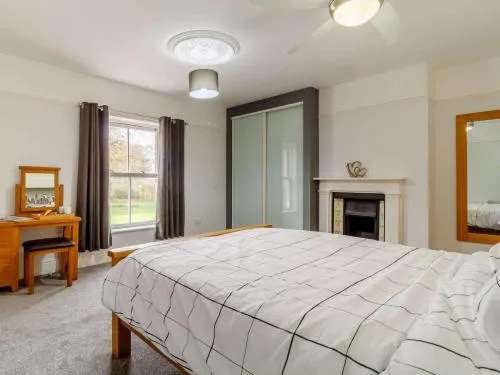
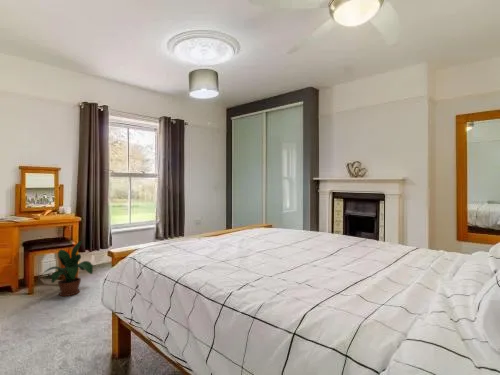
+ potted plant [39,240,96,297]
